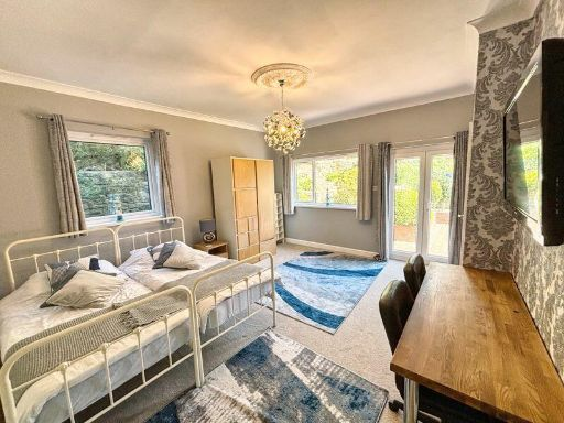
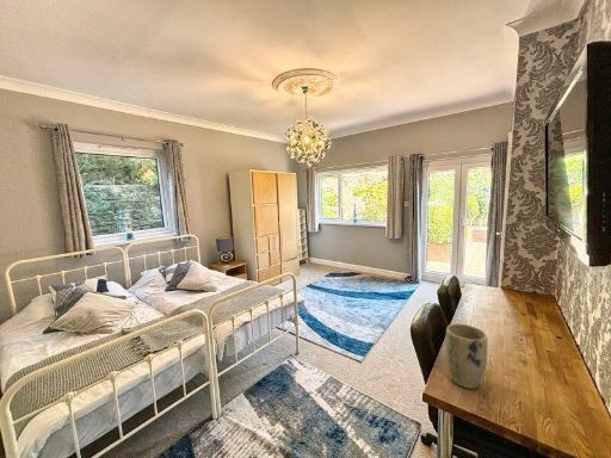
+ plant pot [444,323,488,390]
